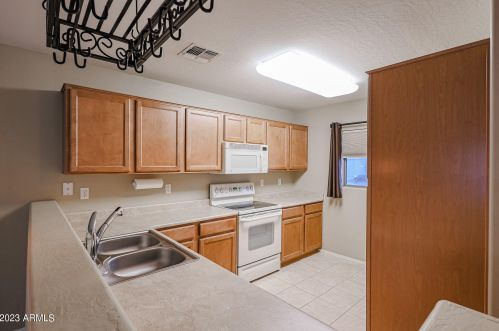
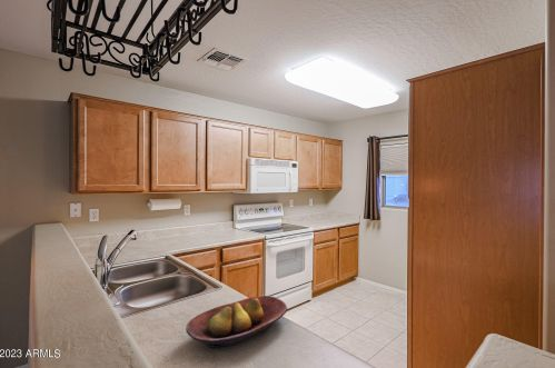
+ fruit bowl [185,295,288,349]
